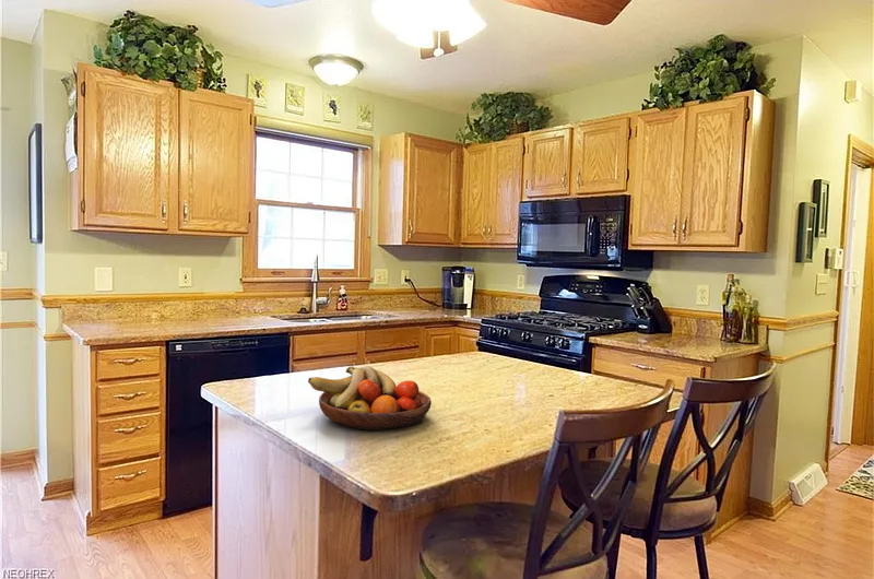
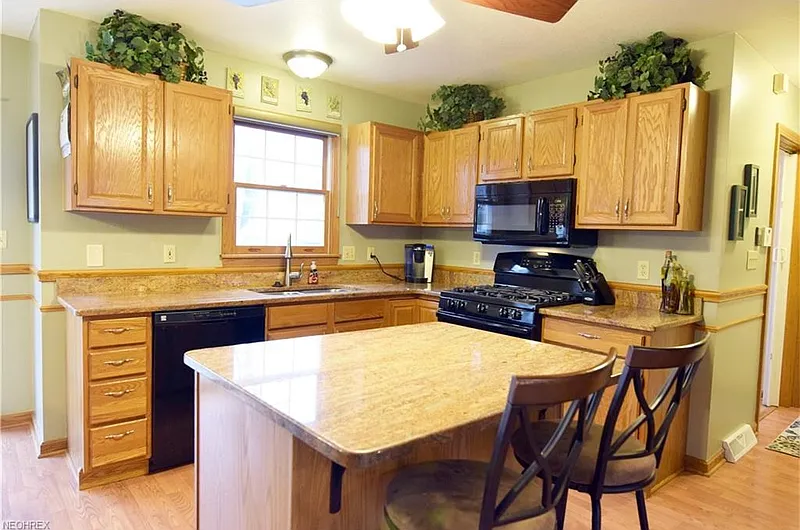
- fruit bowl [307,365,433,432]
